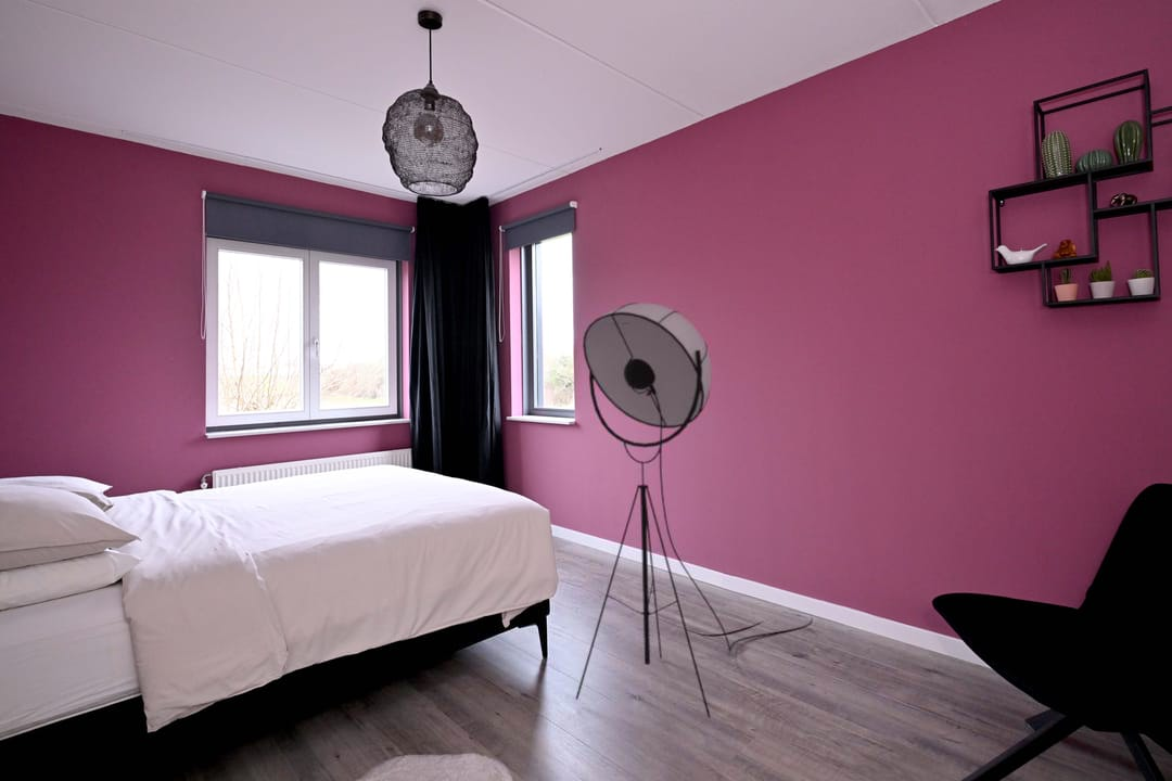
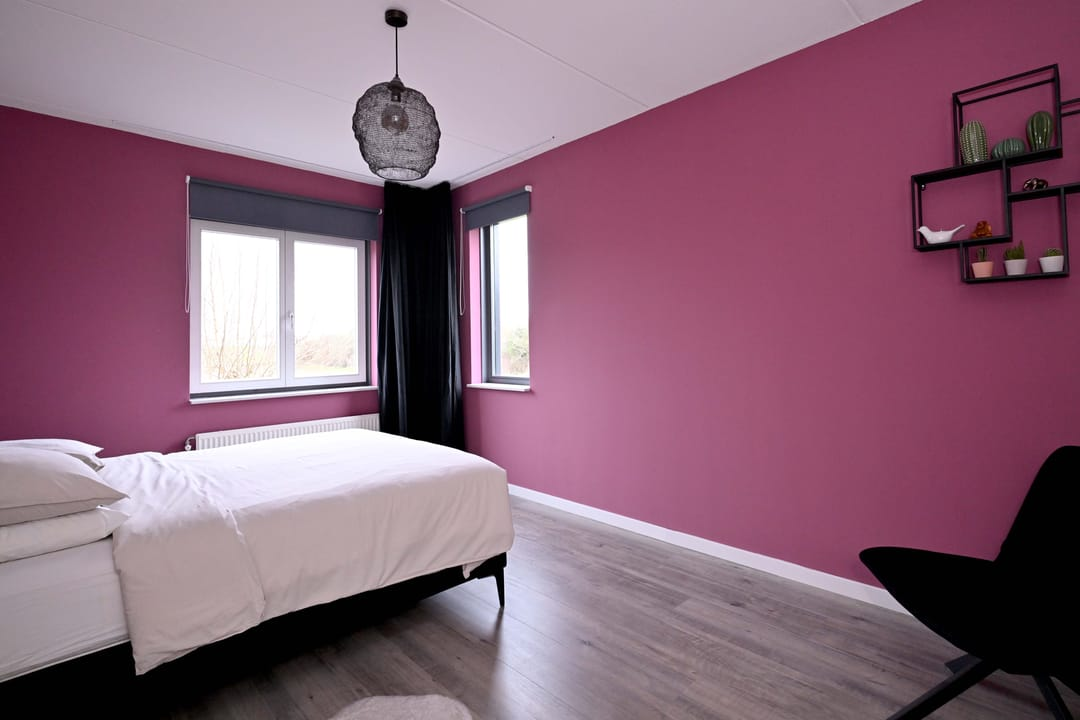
- floor lamp [575,302,814,719]
